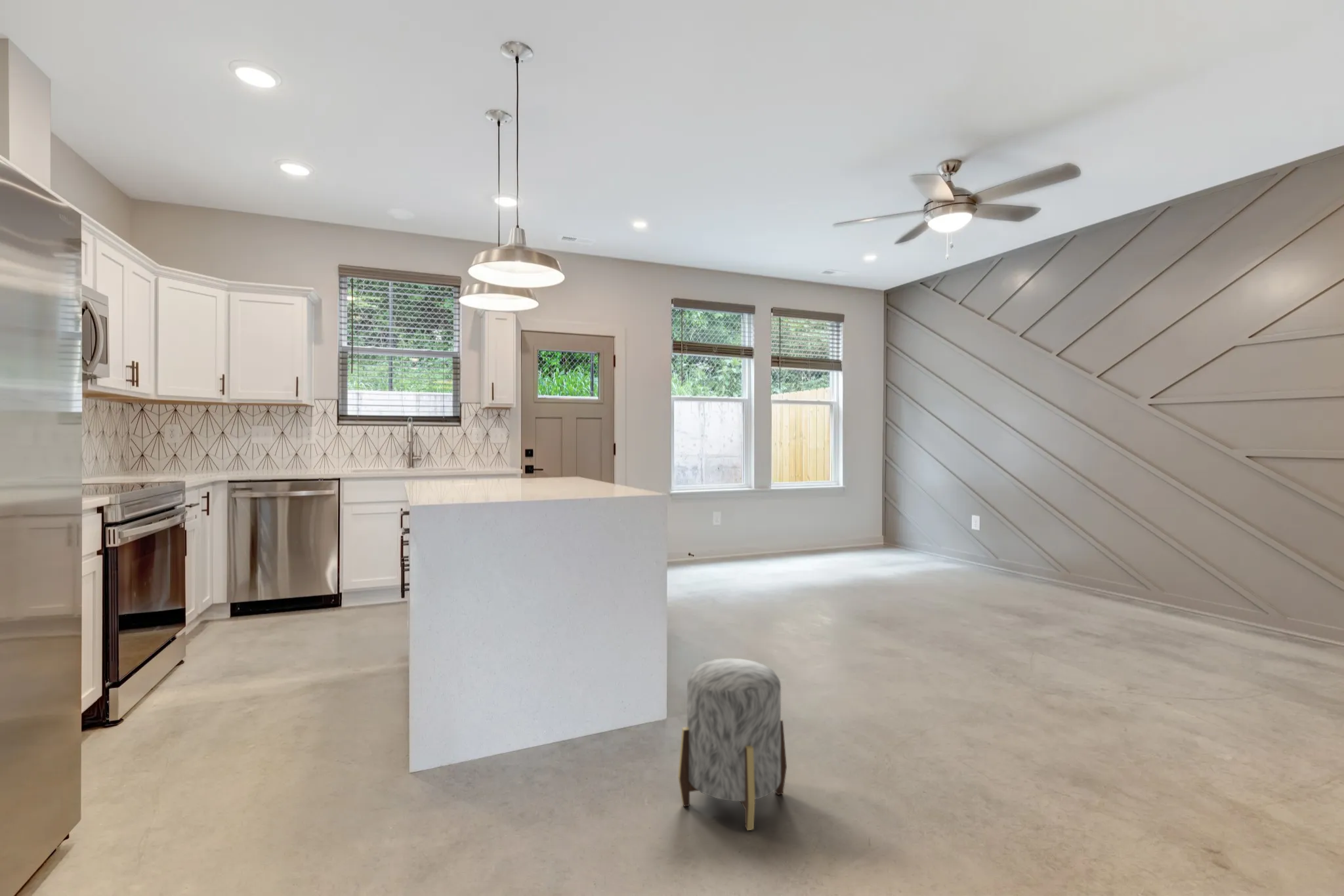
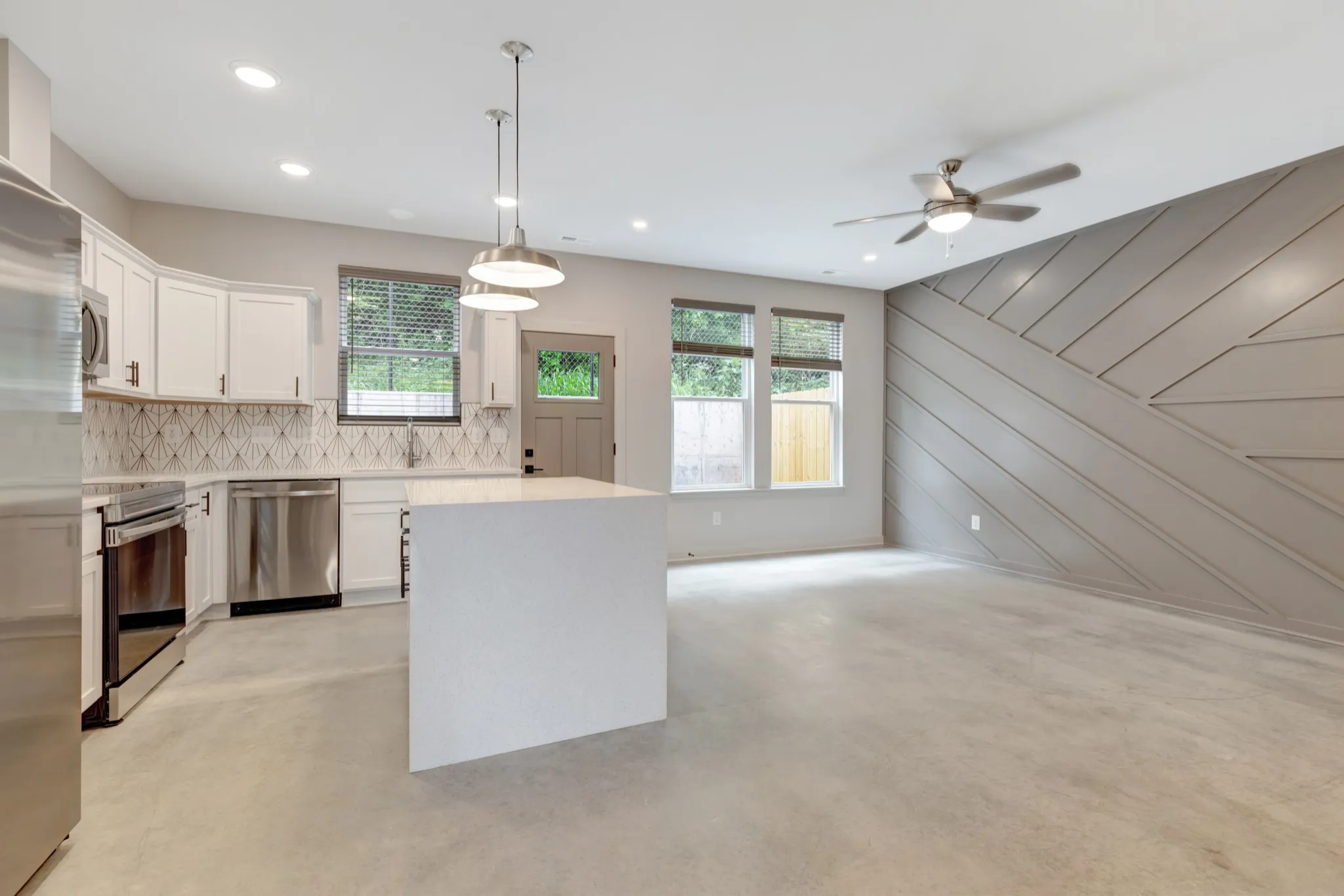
- stool [677,658,787,831]
